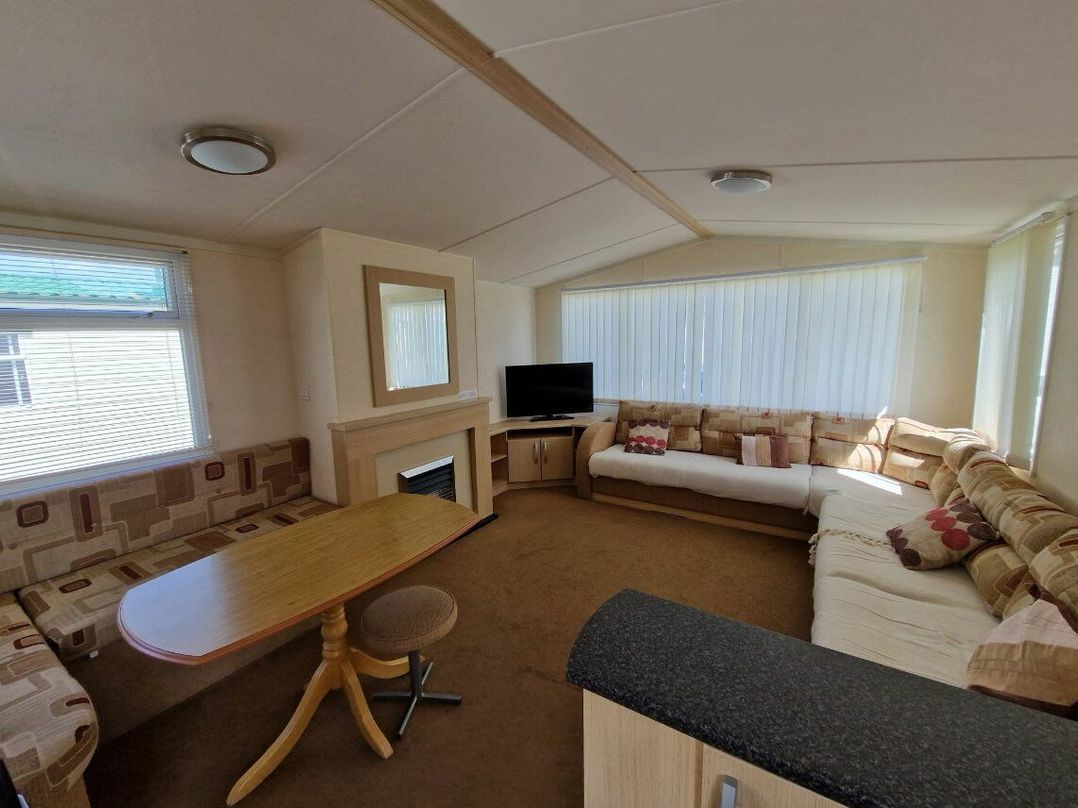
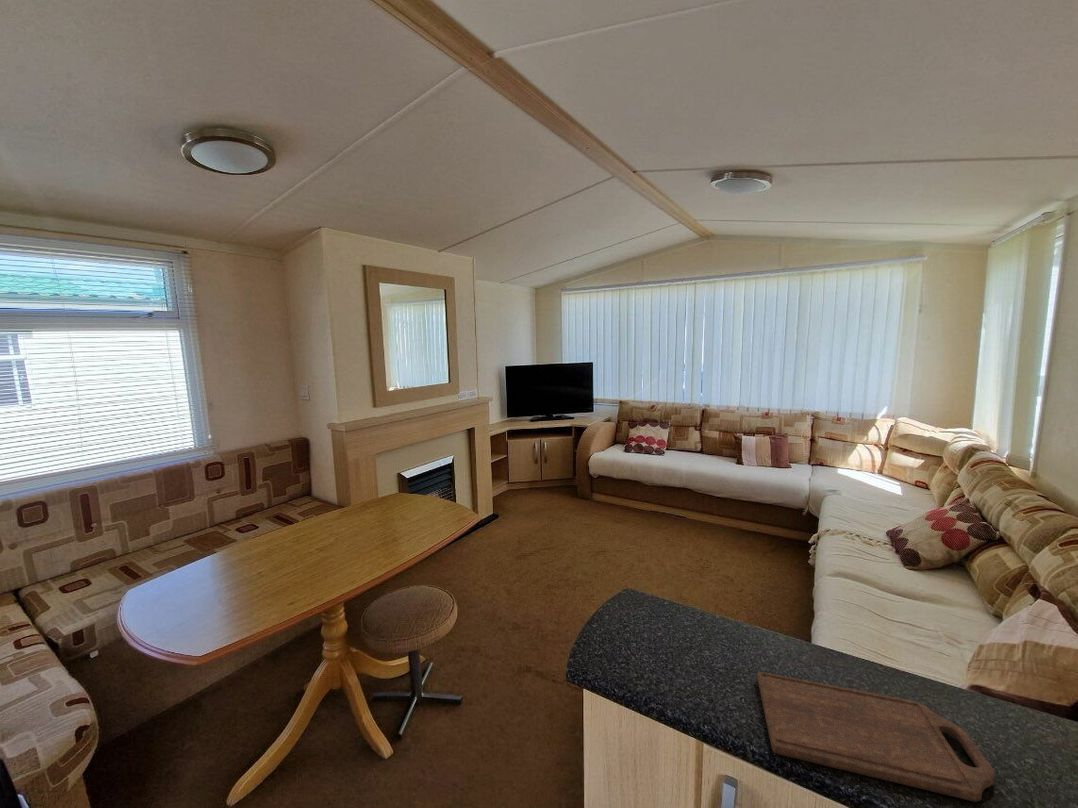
+ cutting board [756,671,996,803]
